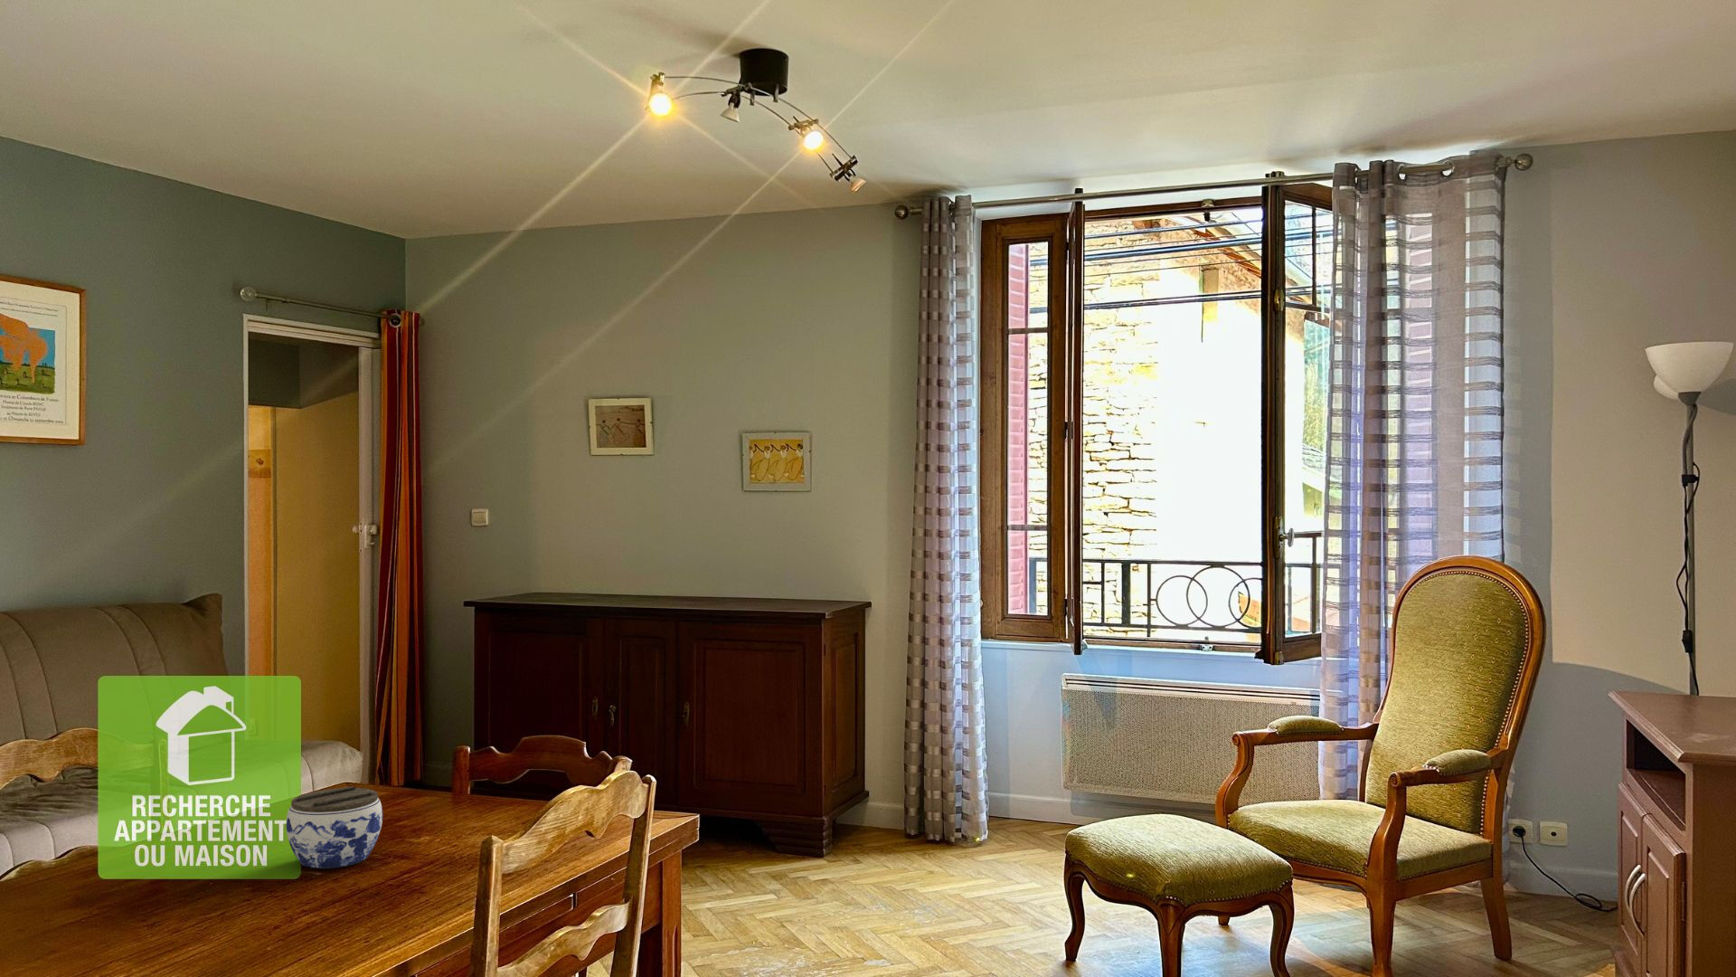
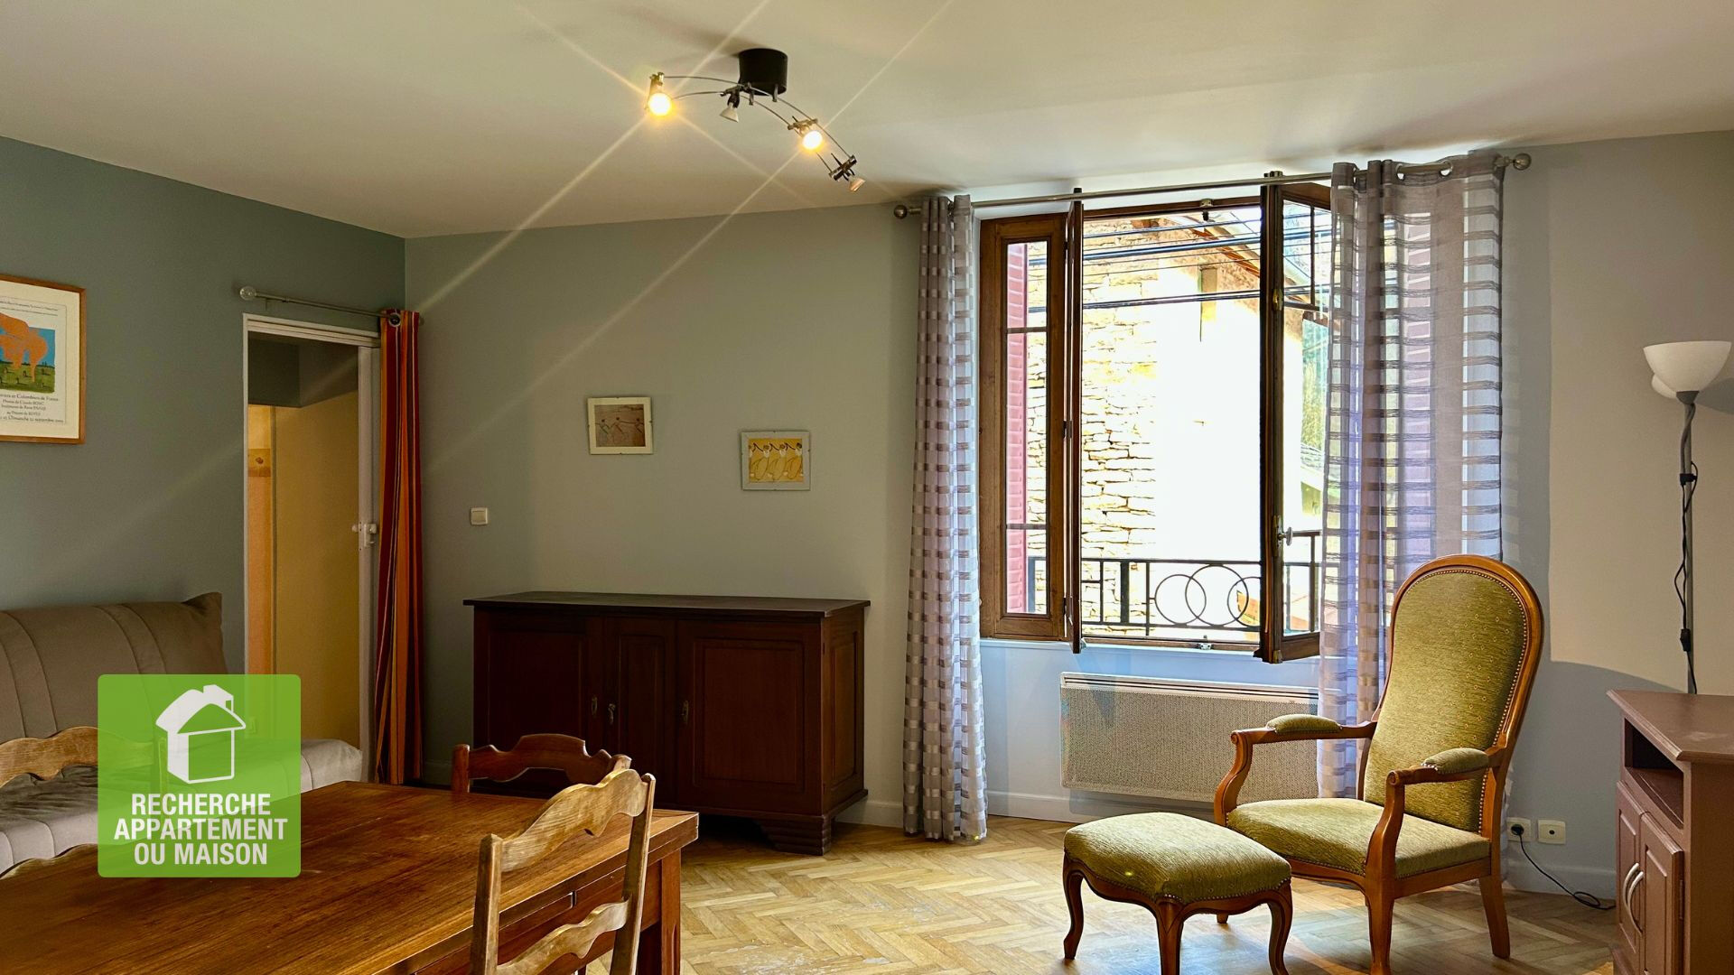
- jar [285,786,384,870]
